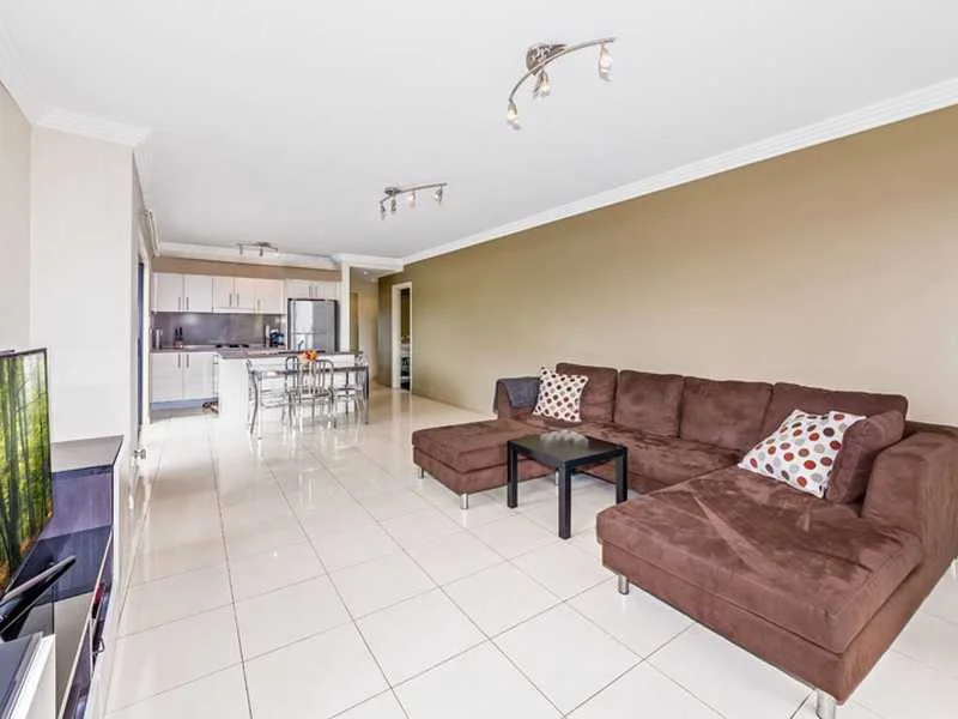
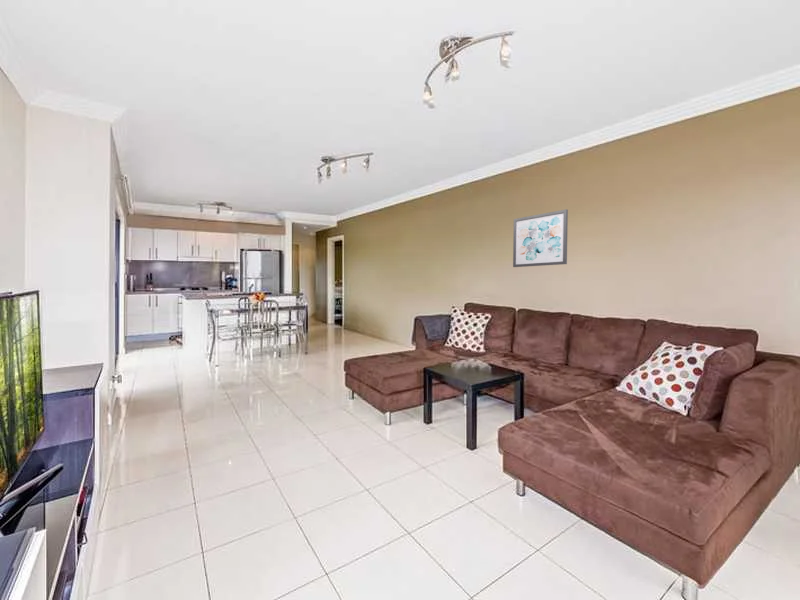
+ wall art [512,208,569,268]
